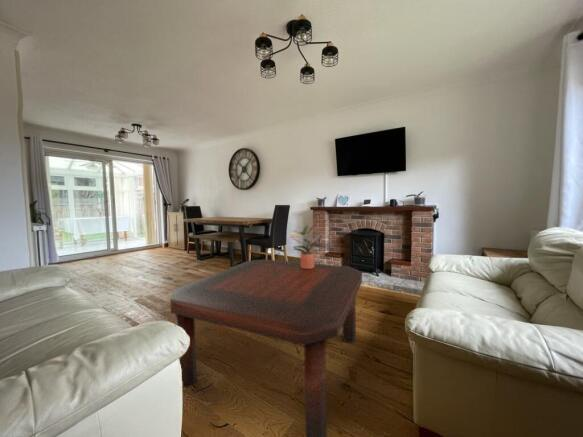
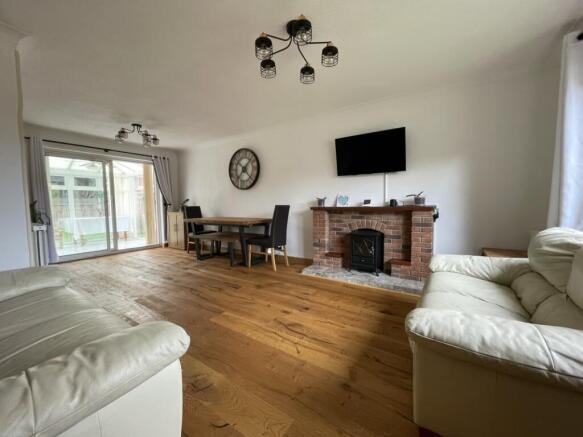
- potted plant [288,222,325,269]
- coffee table [169,258,363,437]
